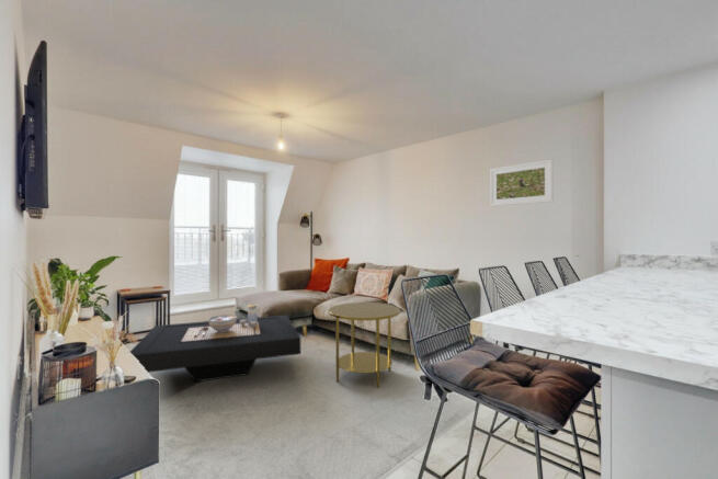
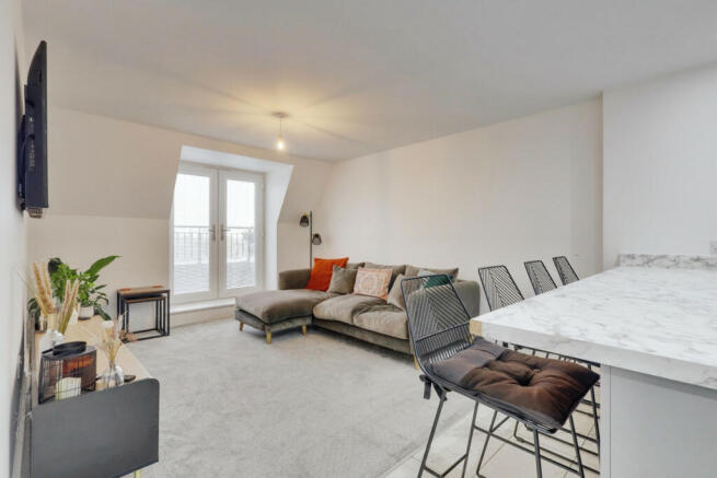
- side table [327,301,401,389]
- coffee table [129,304,301,383]
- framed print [489,158,554,207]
